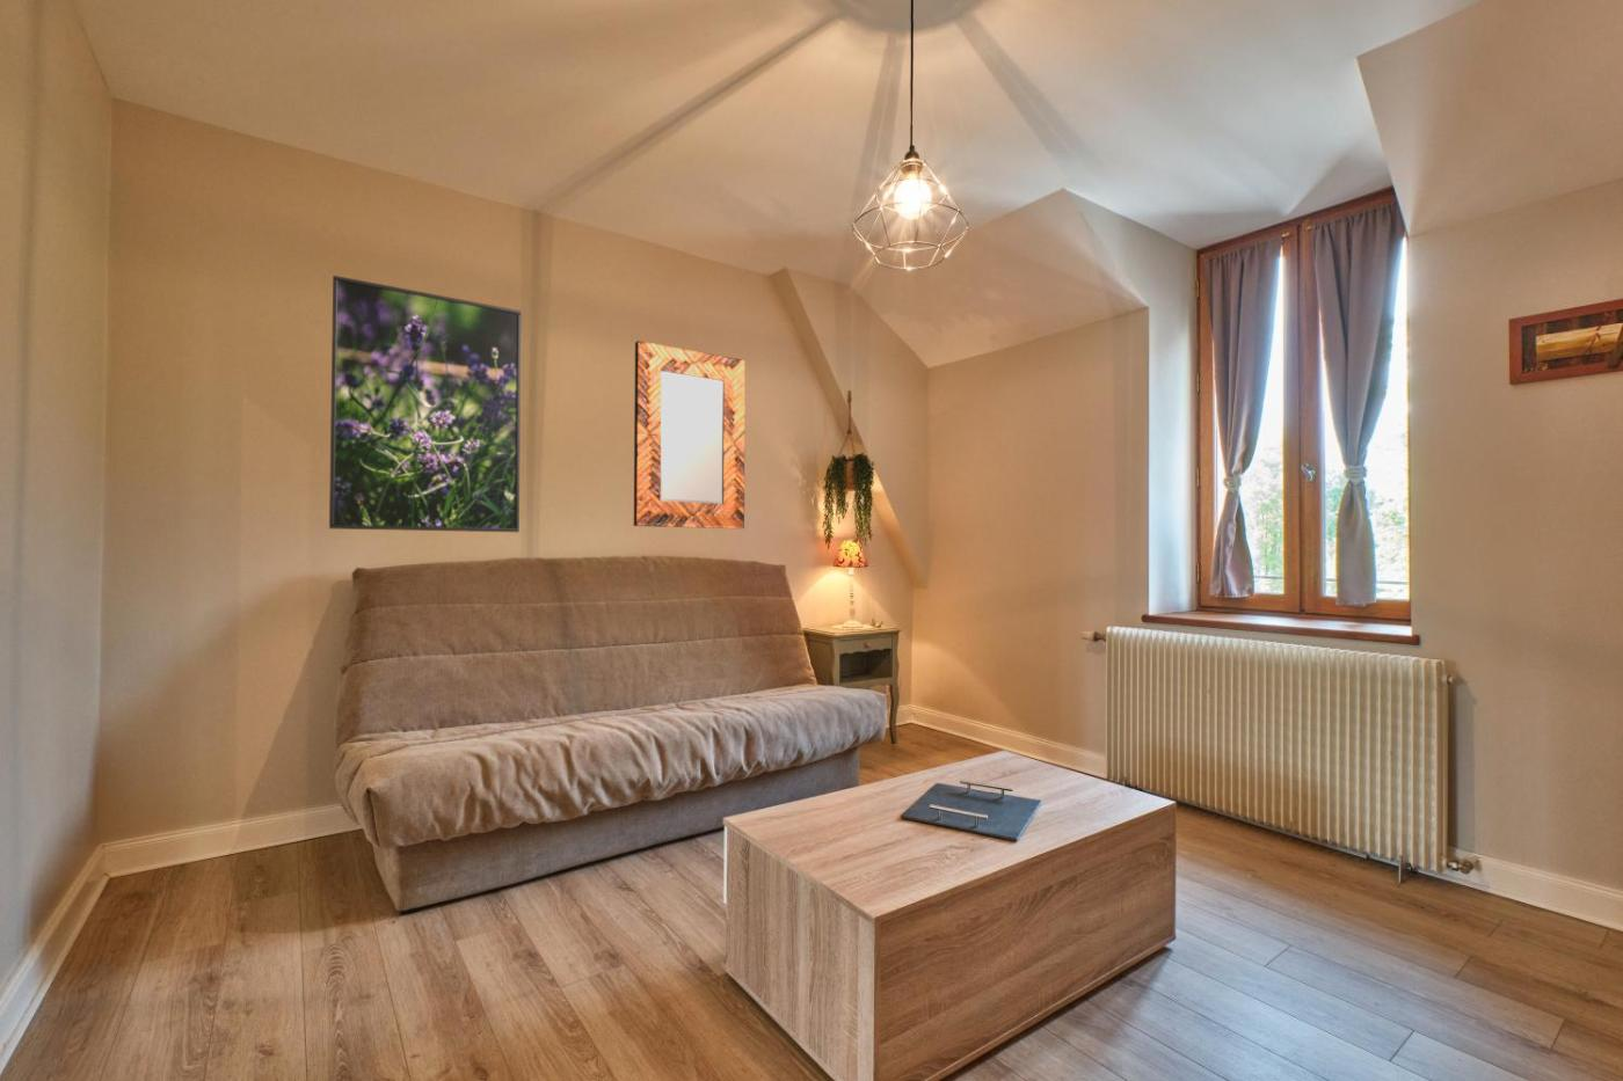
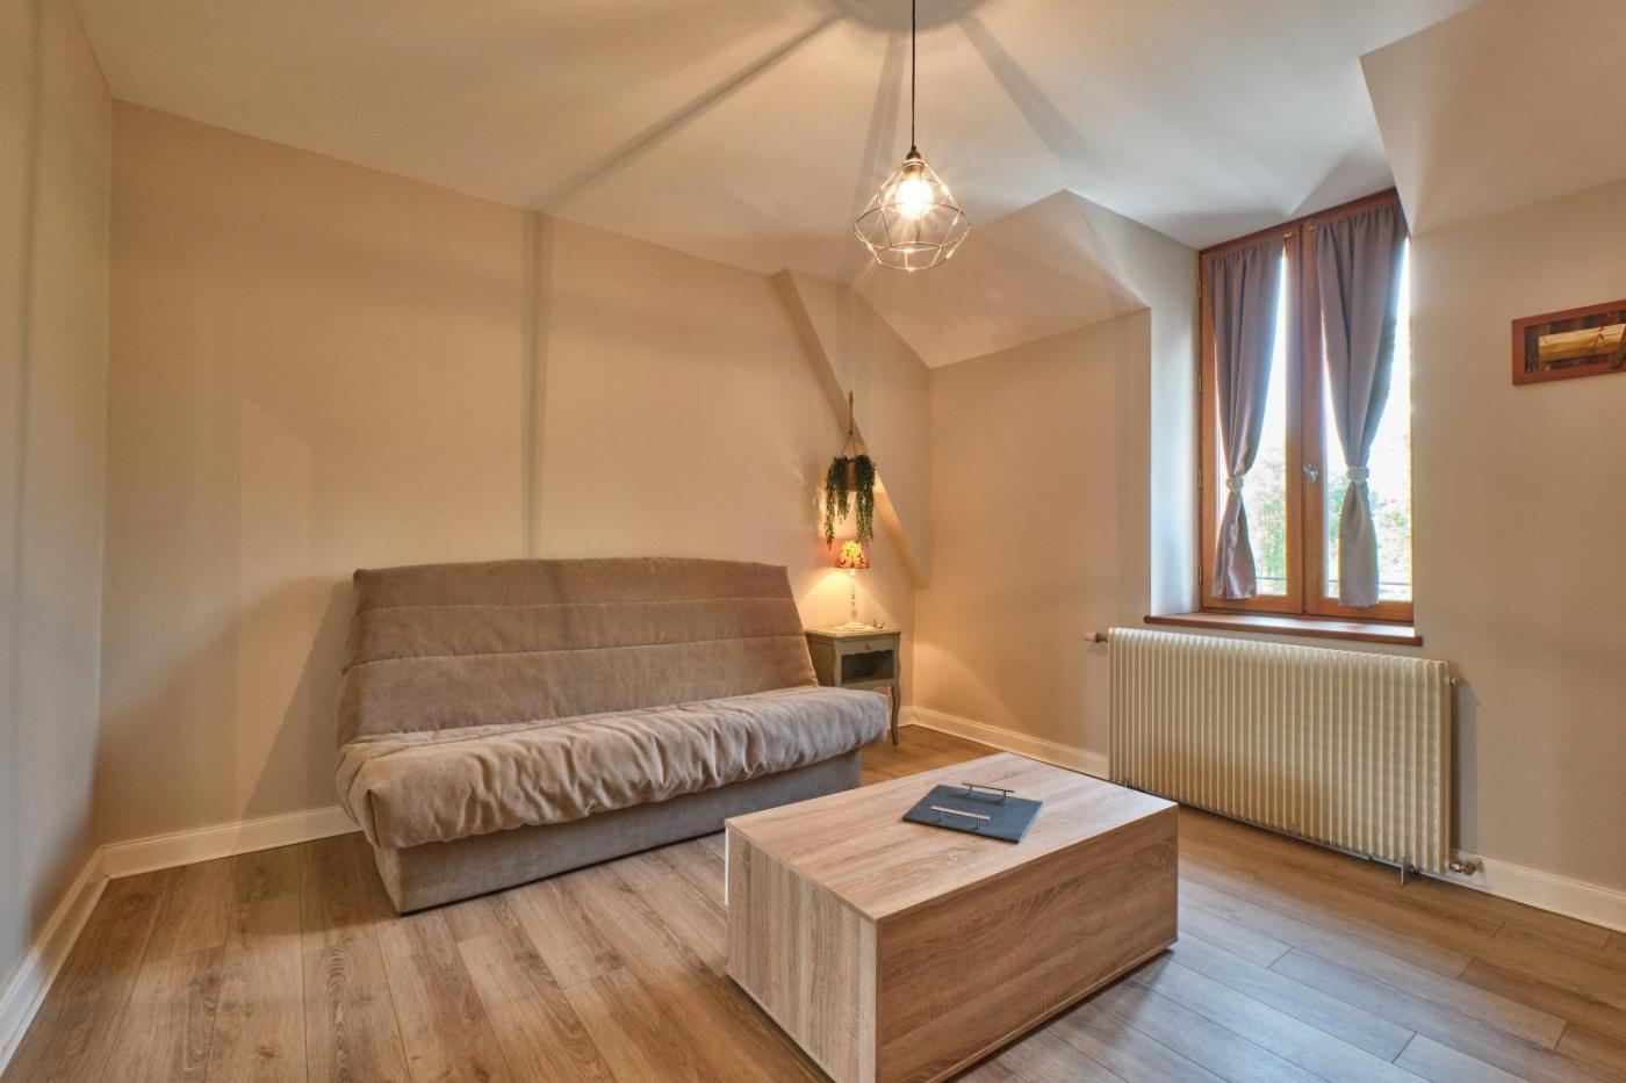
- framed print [328,275,522,533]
- home mirror [634,339,747,530]
